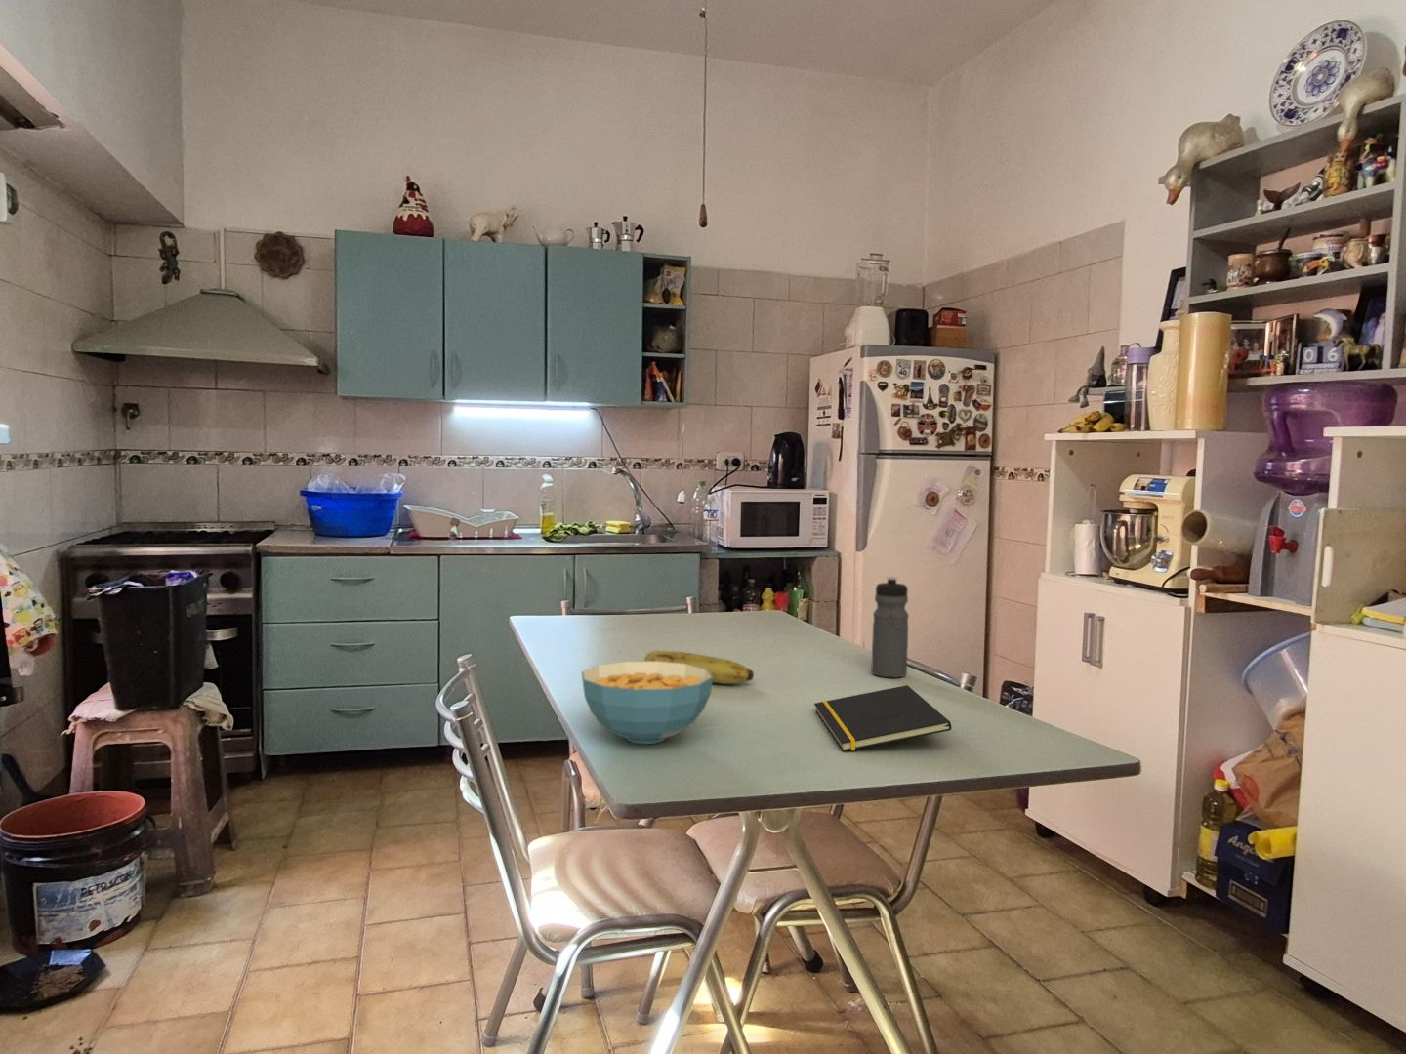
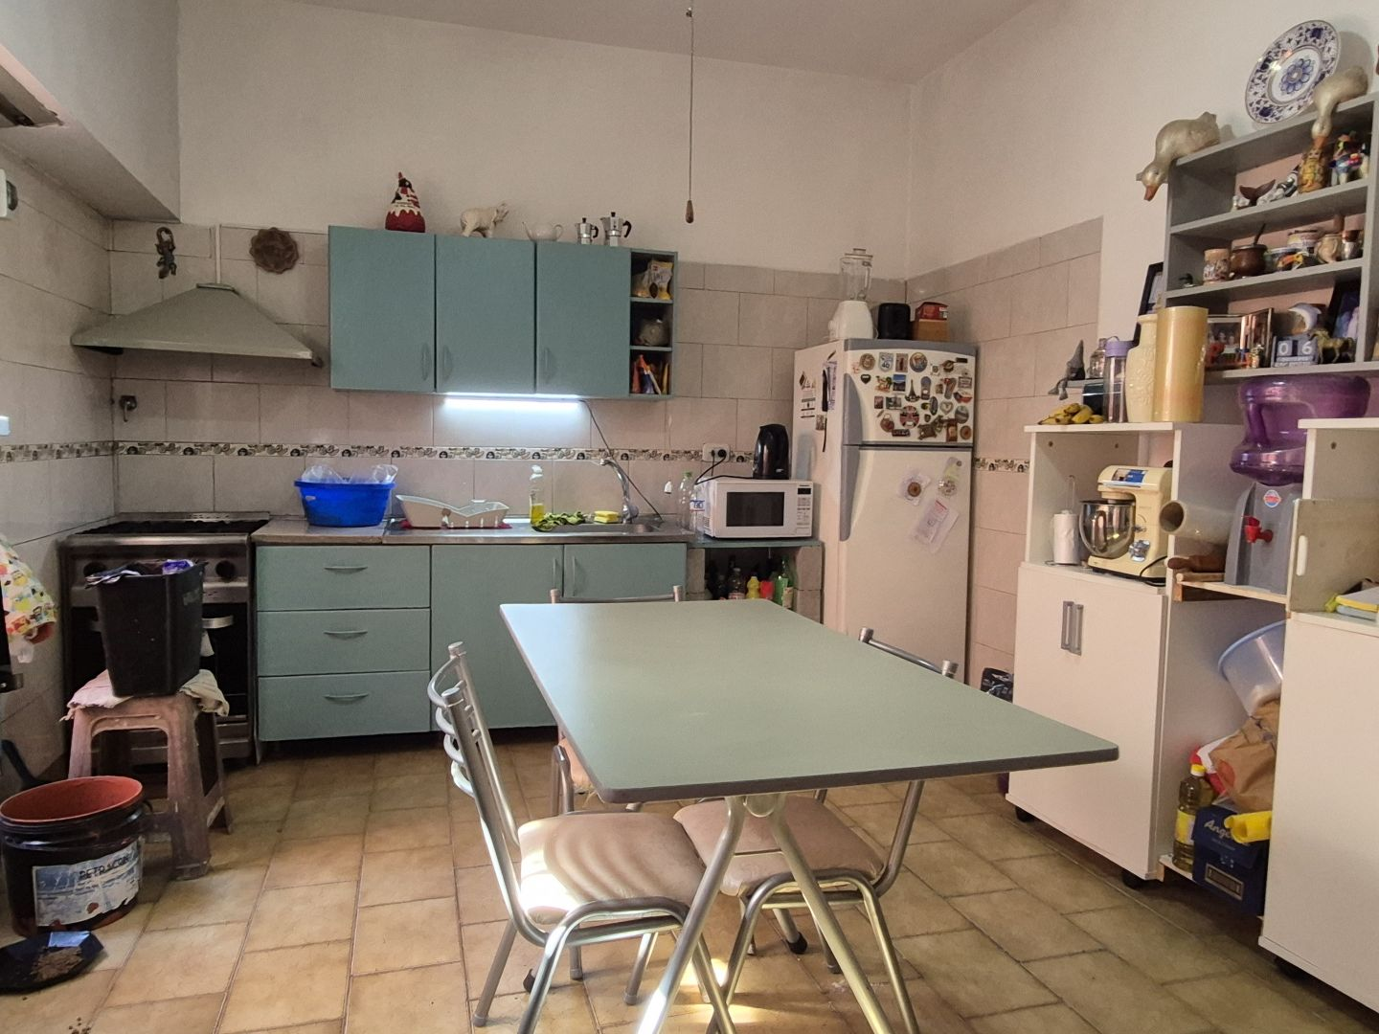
- notepad [814,684,952,753]
- fruit [643,650,755,685]
- cereal bowl [581,661,714,745]
- water bottle [871,576,910,679]
